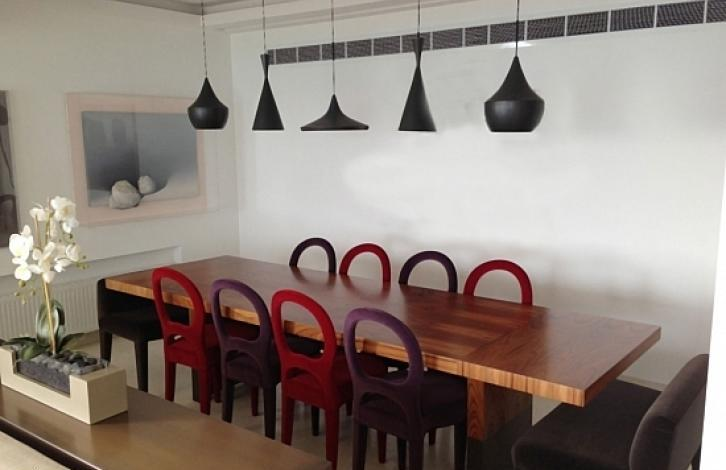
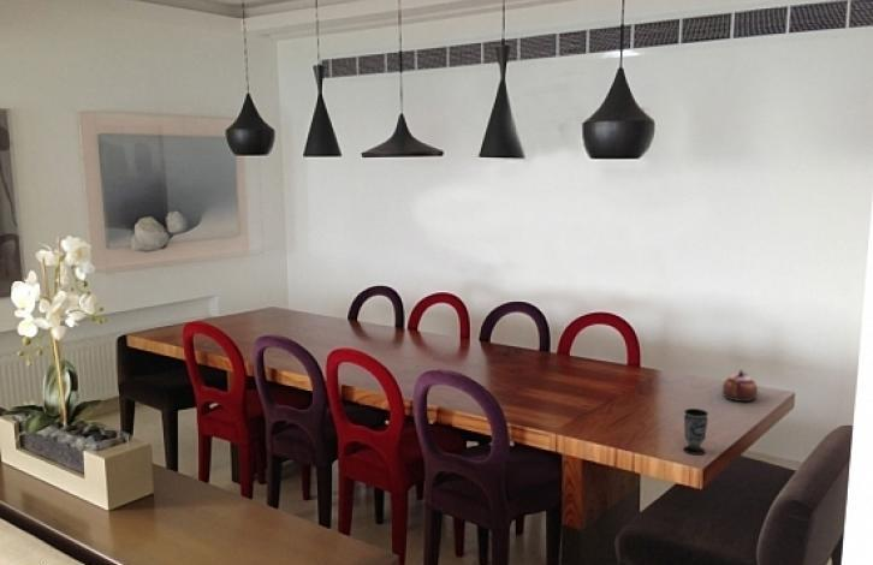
+ teapot [721,368,759,403]
+ cup [682,408,709,456]
